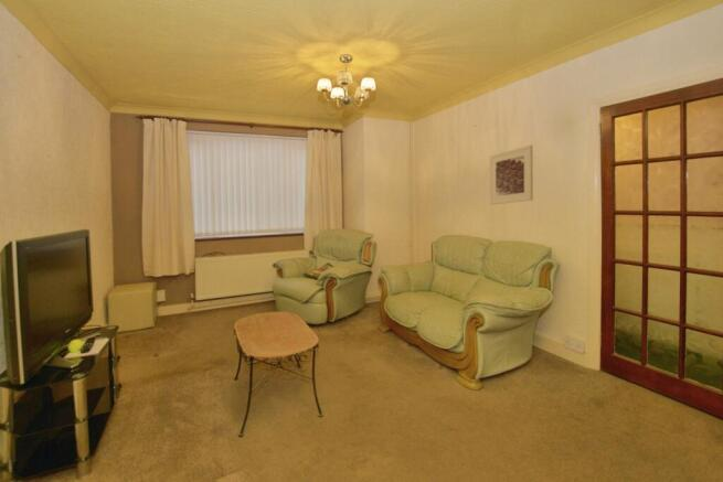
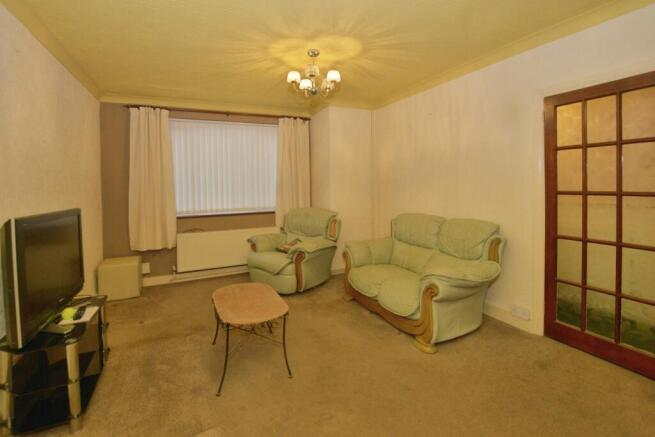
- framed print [489,143,534,205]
